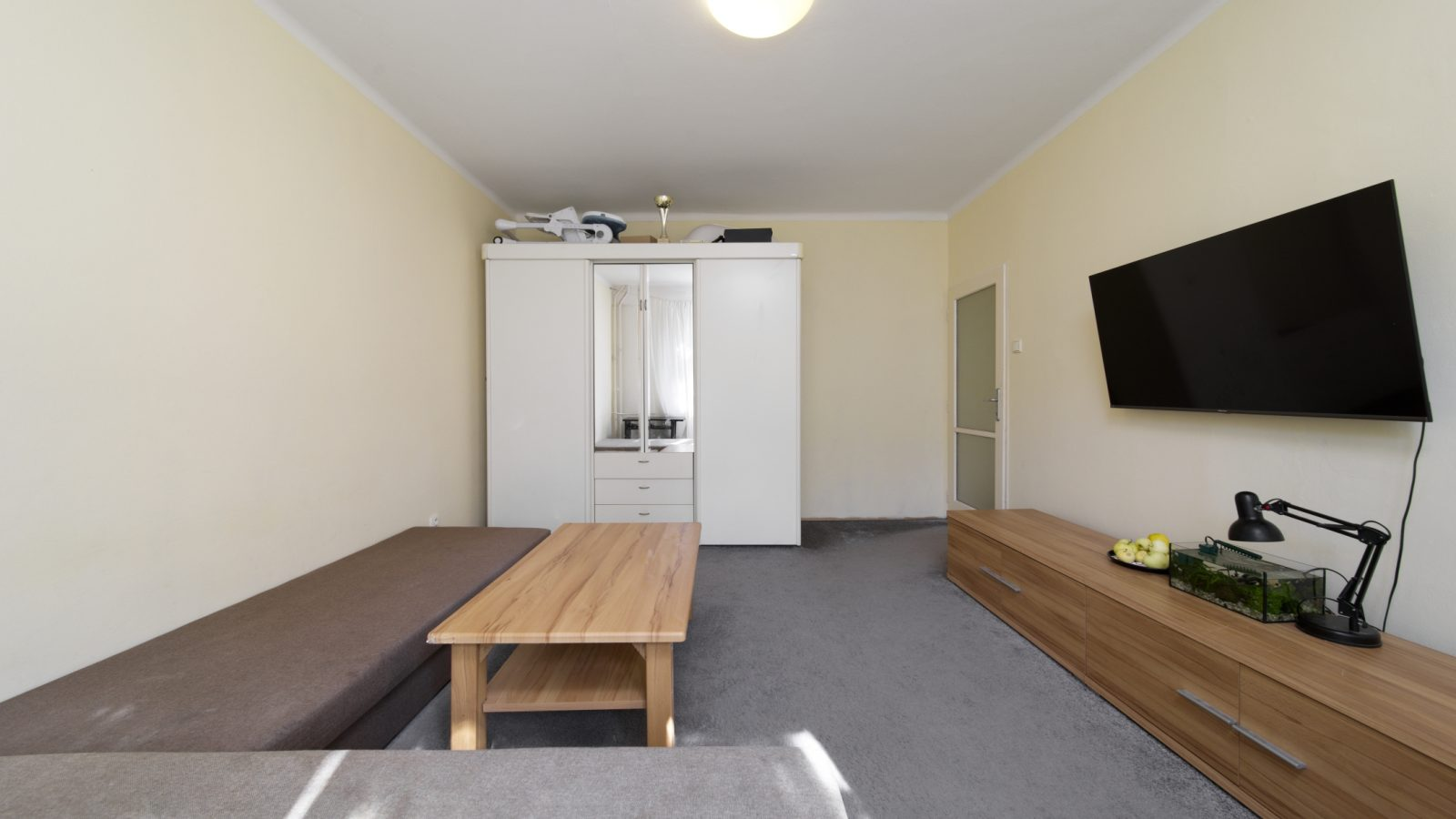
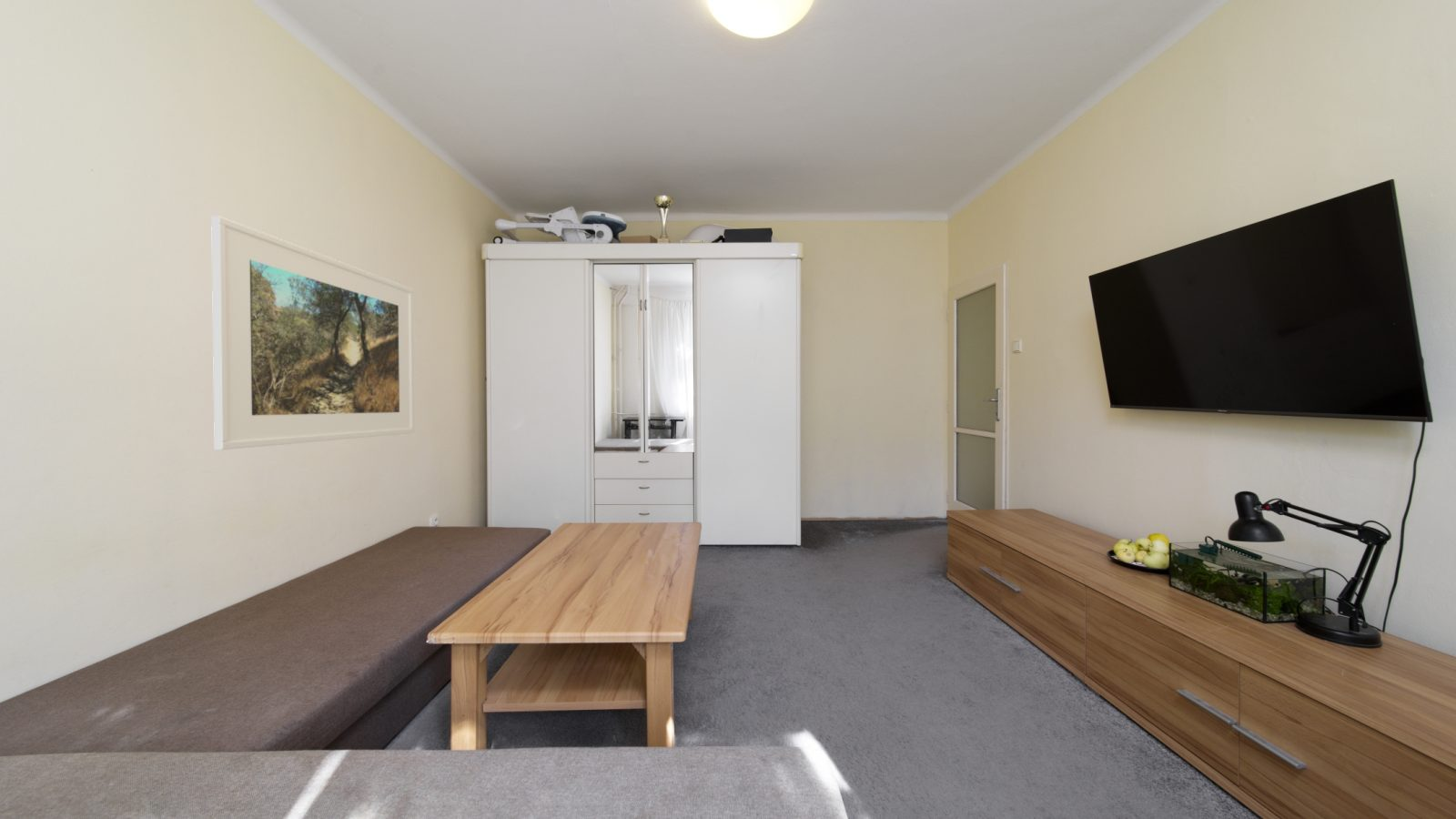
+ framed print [210,215,415,450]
